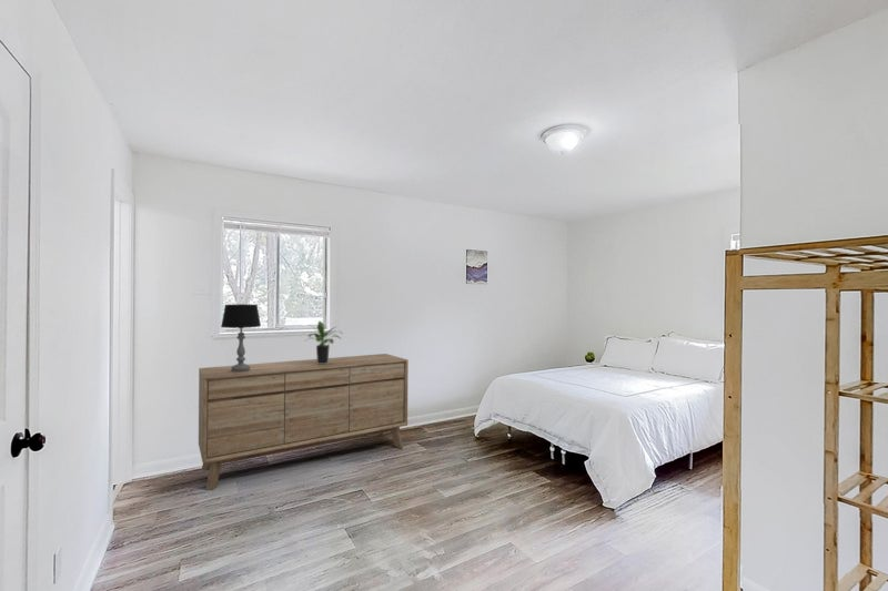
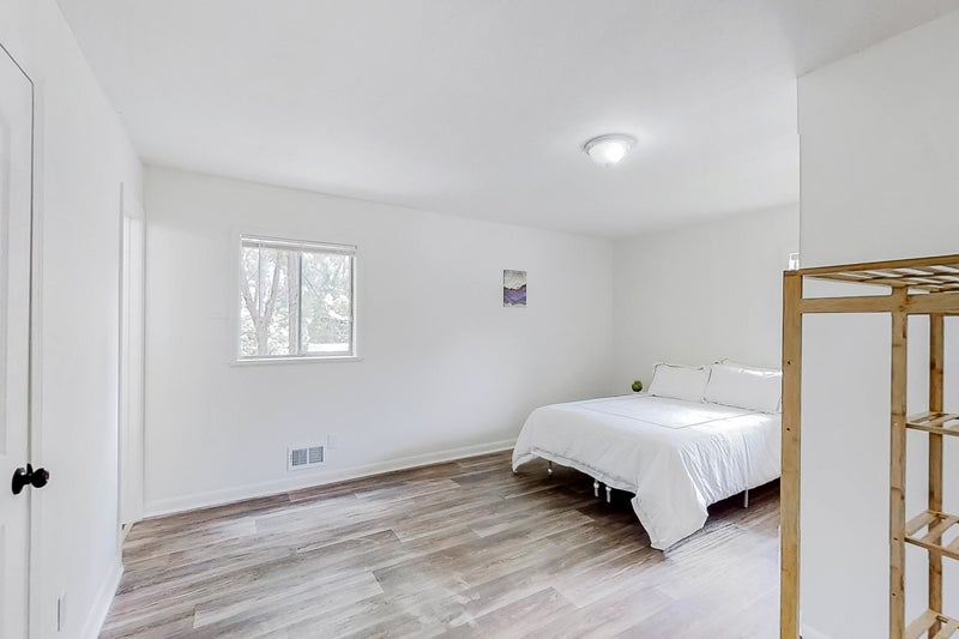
- sideboard [198,353,410,491]
- table lamp [220,303,262,371]
- potted plant [305,320,343,364]
